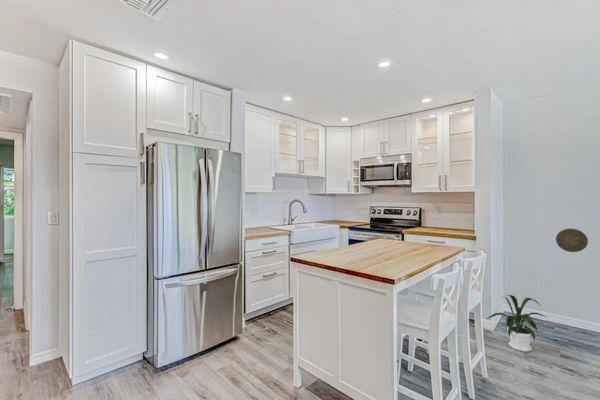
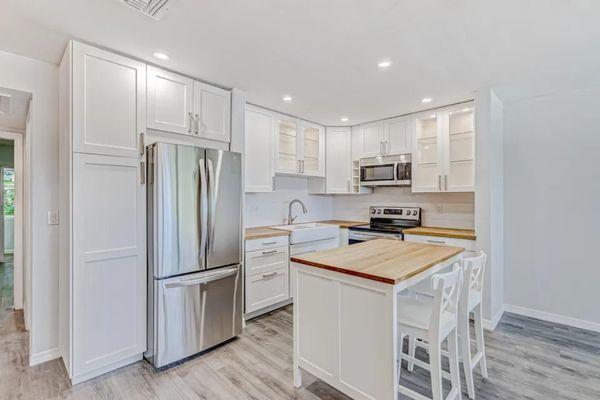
- house plant [486,294,549,353]
- decorative plate [555,228,589,253]
